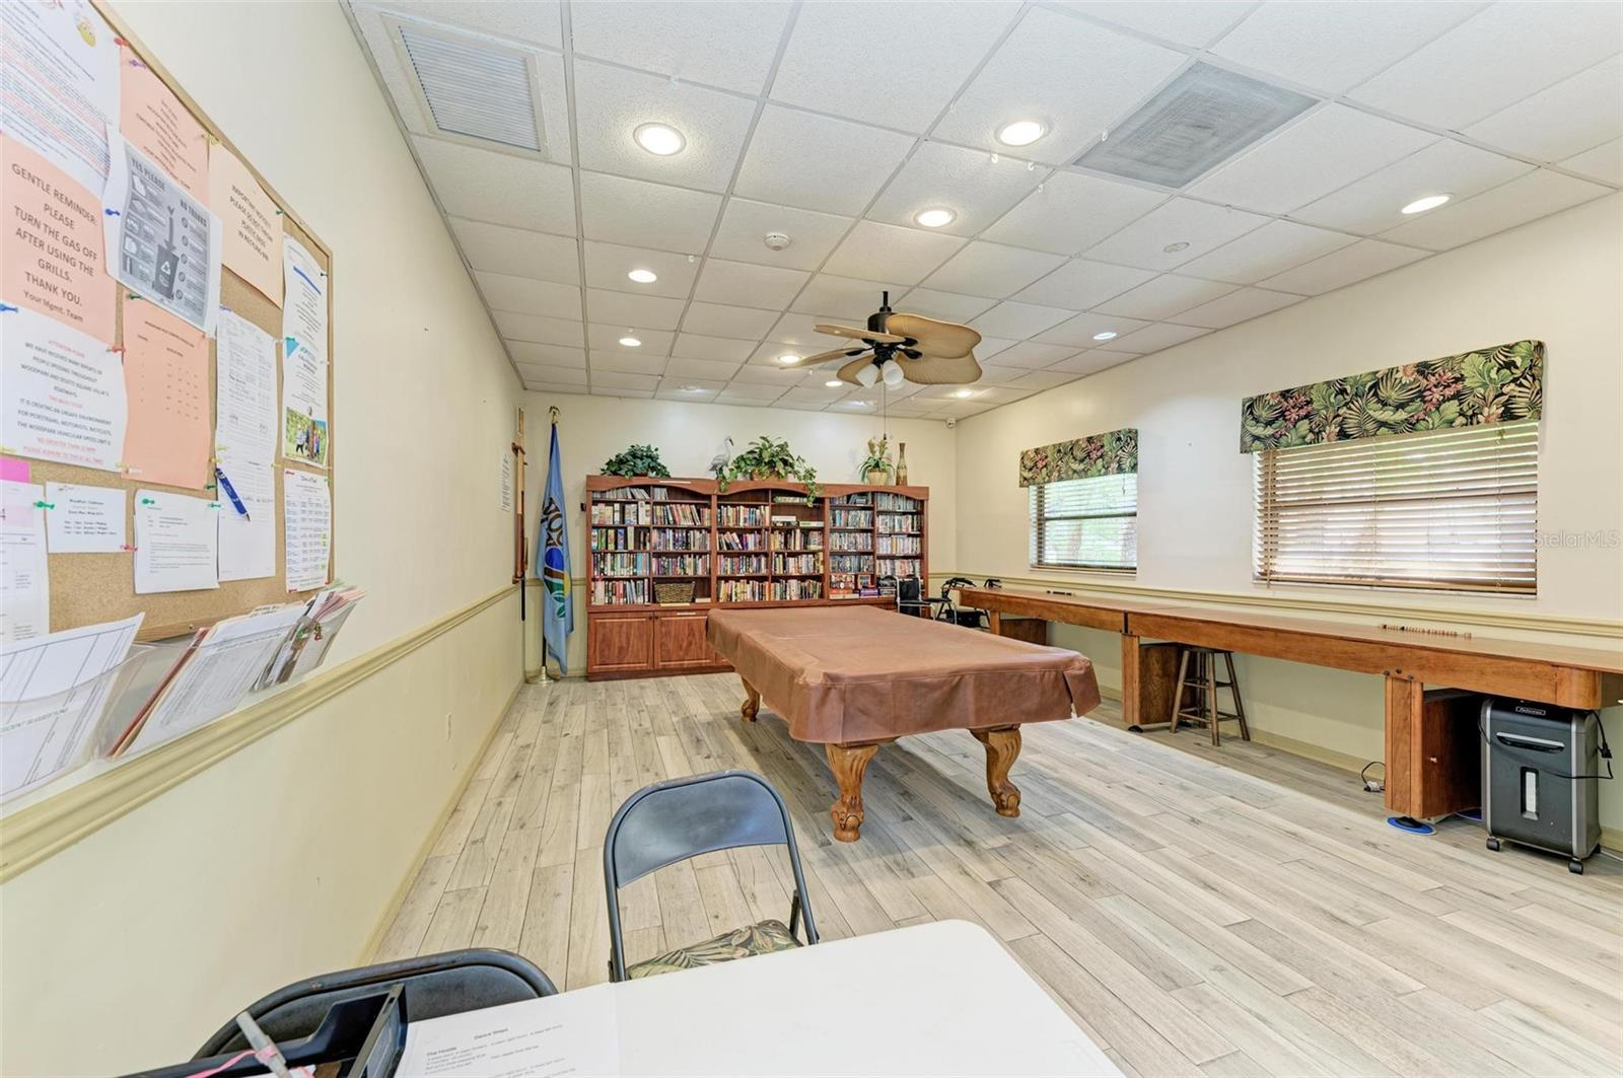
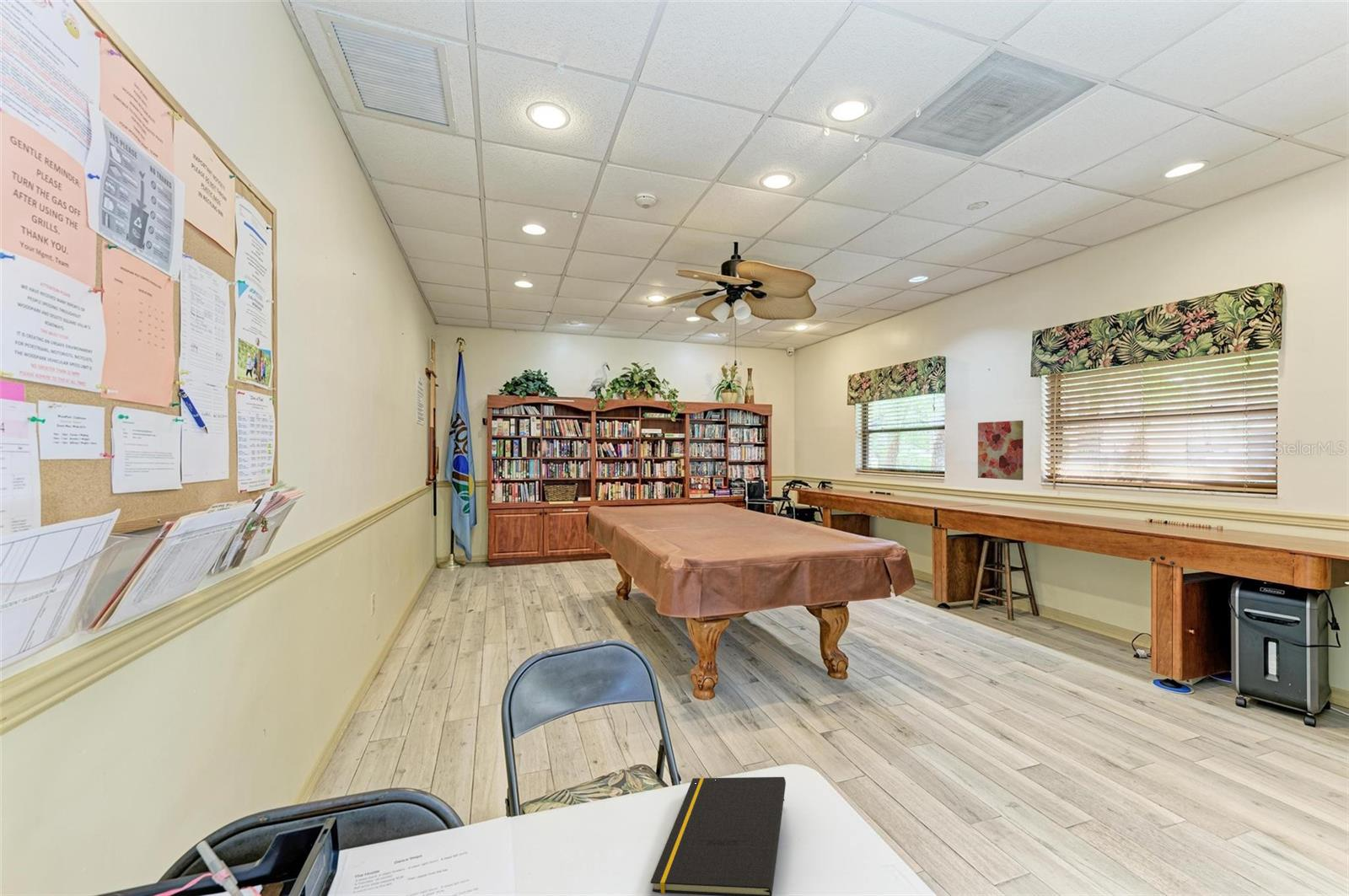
+ notepad [650,776,787,896]
+ wall art [977,420,1024,481]
